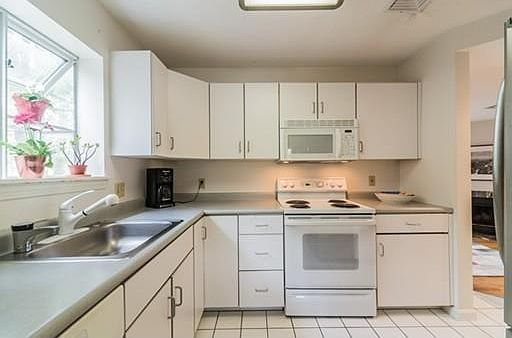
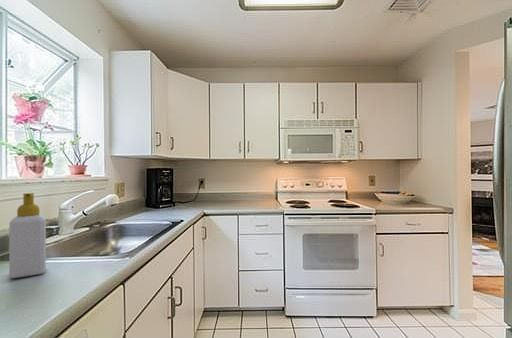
+ soap bottle [8,192,47,279]
